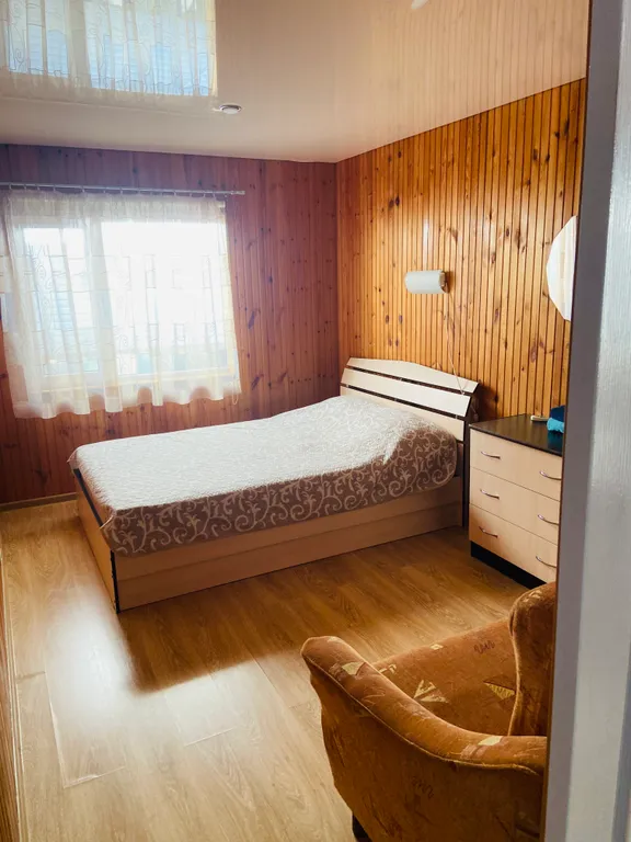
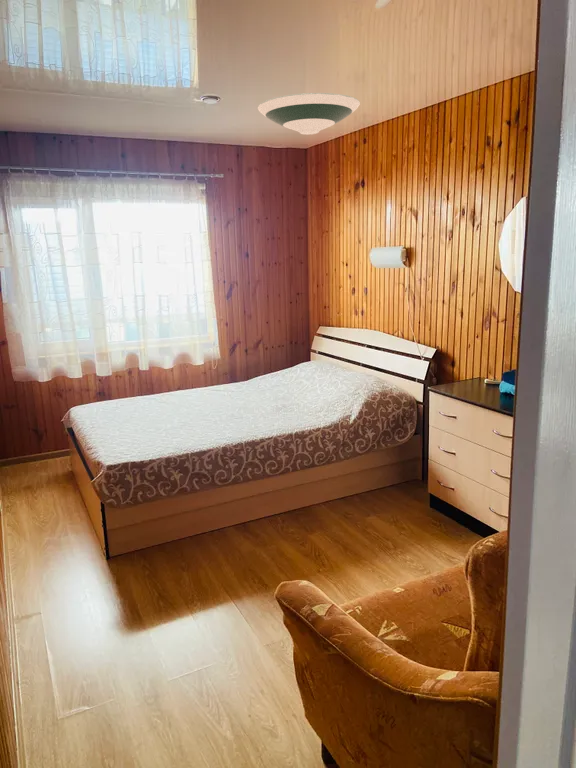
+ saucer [257,92,361,135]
